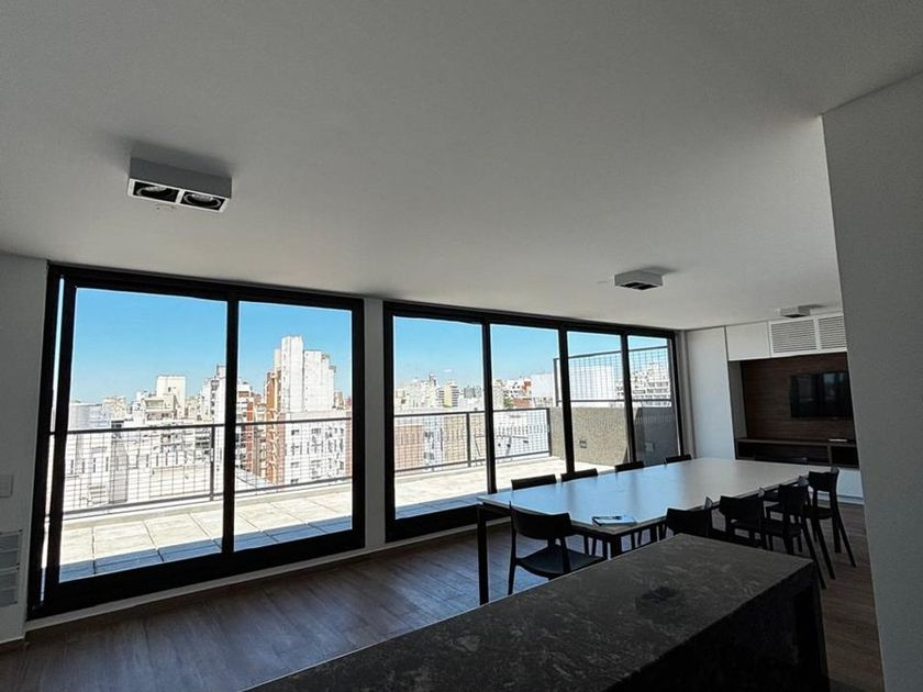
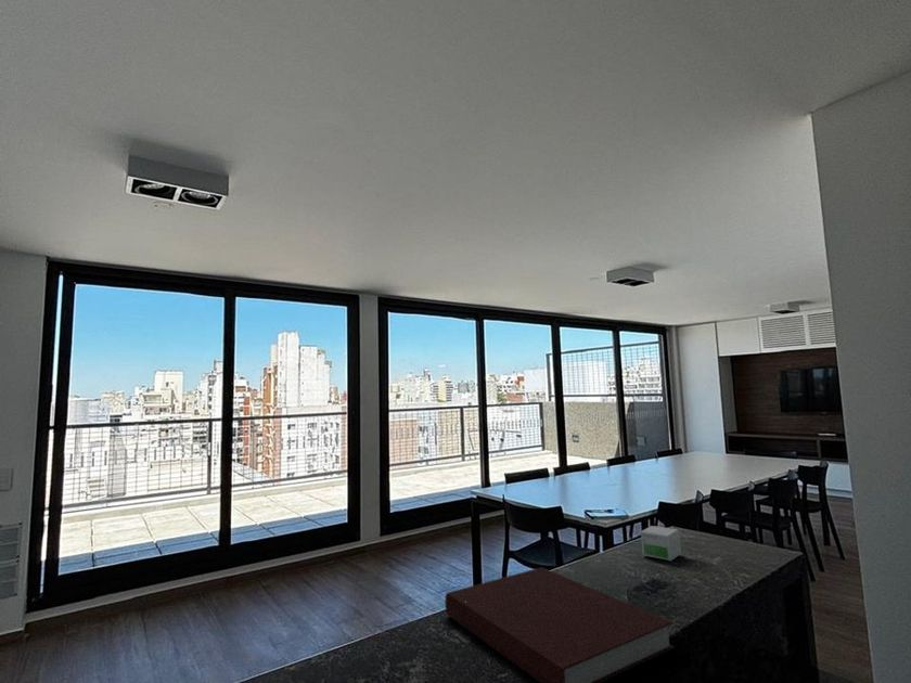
+ small box [640,525,682,562]
+ notebook [445,566,676,683]
